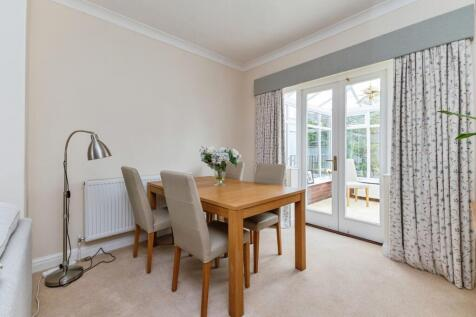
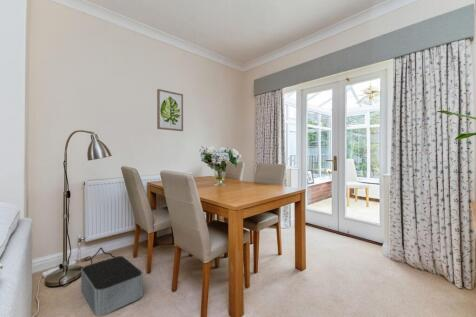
+ storage bin [80,255,144,316]
+ wall art [156,88,184,132]
